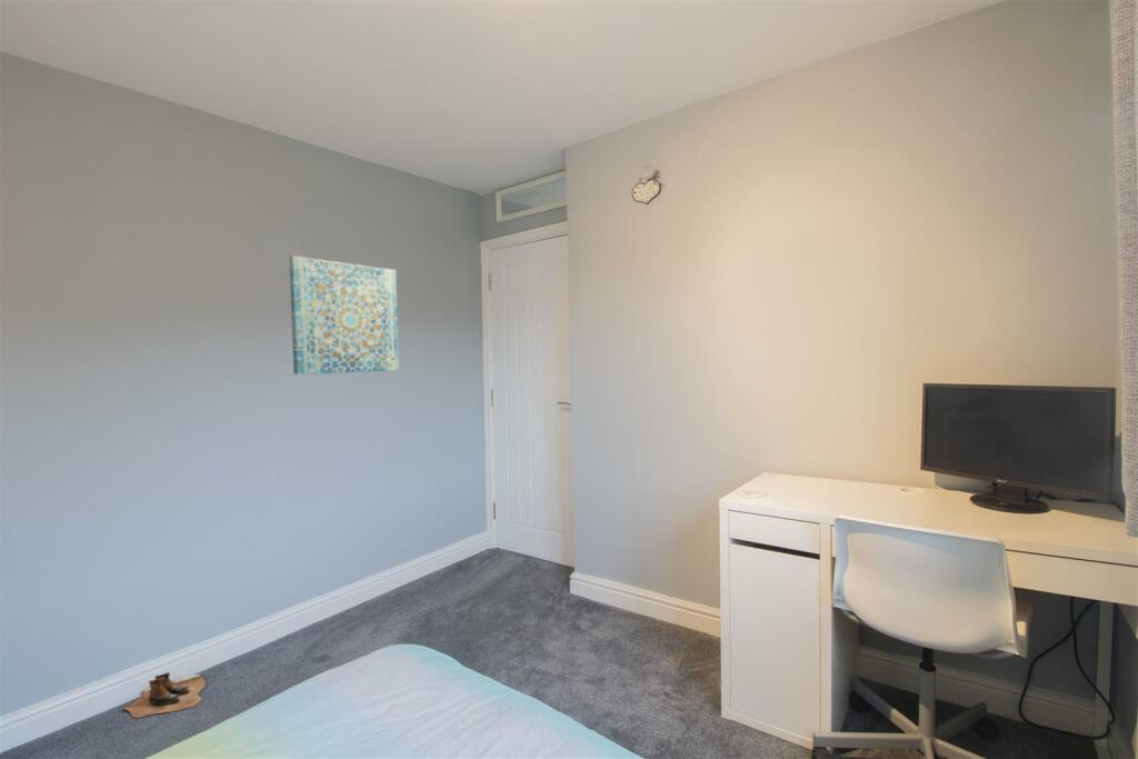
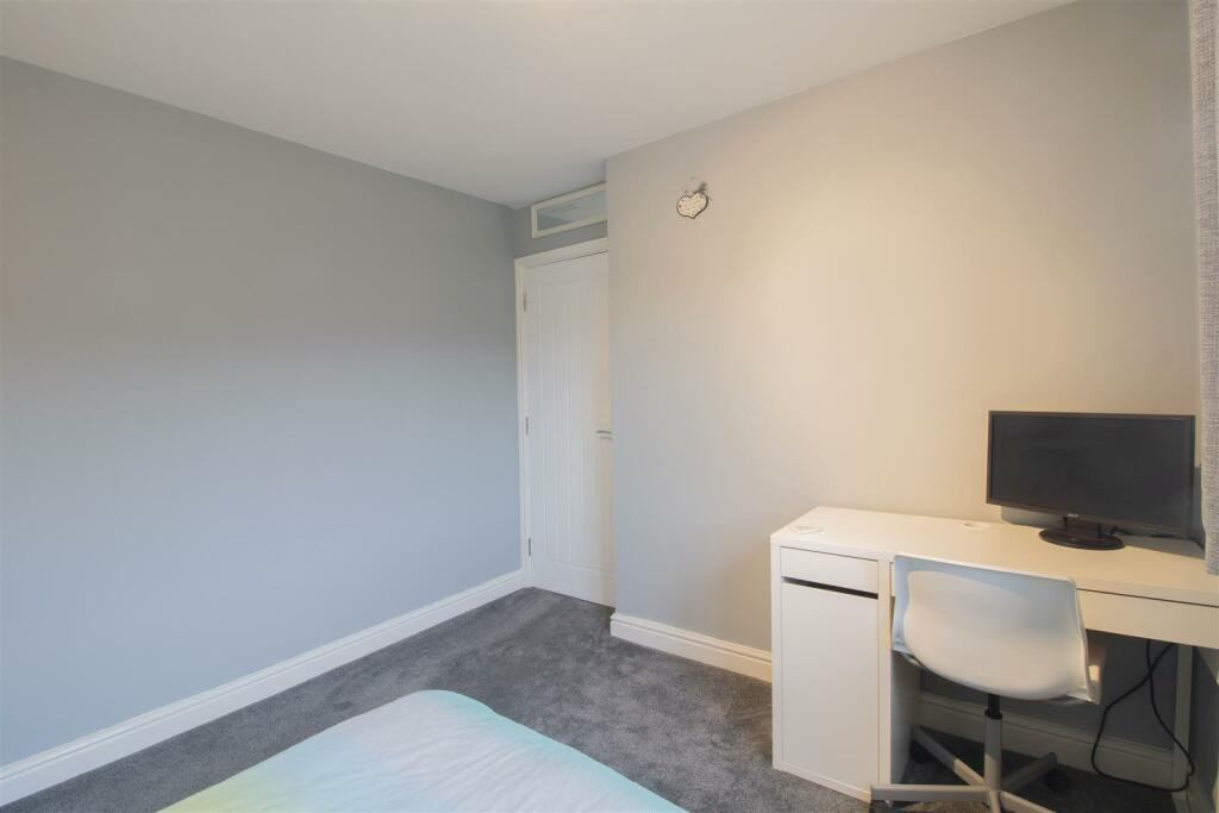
- boots [122,671,207,719]
- wall art [288,254,400,376]
